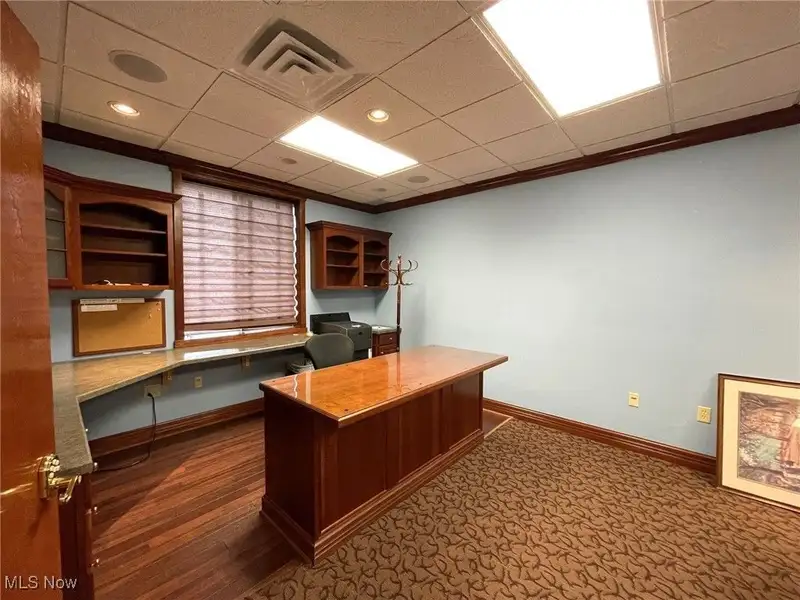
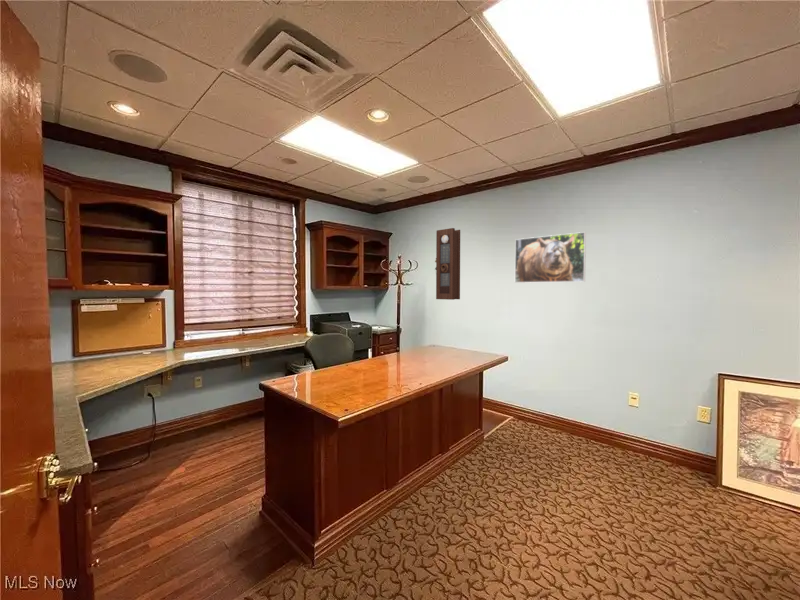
+ pendulum clock [434,227,461,301]
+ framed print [514,231,587,284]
